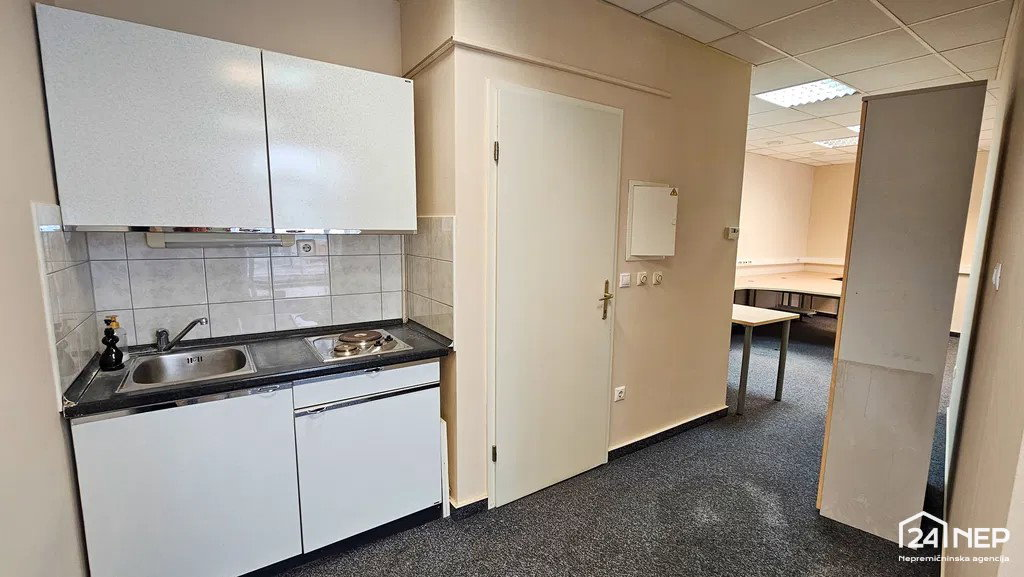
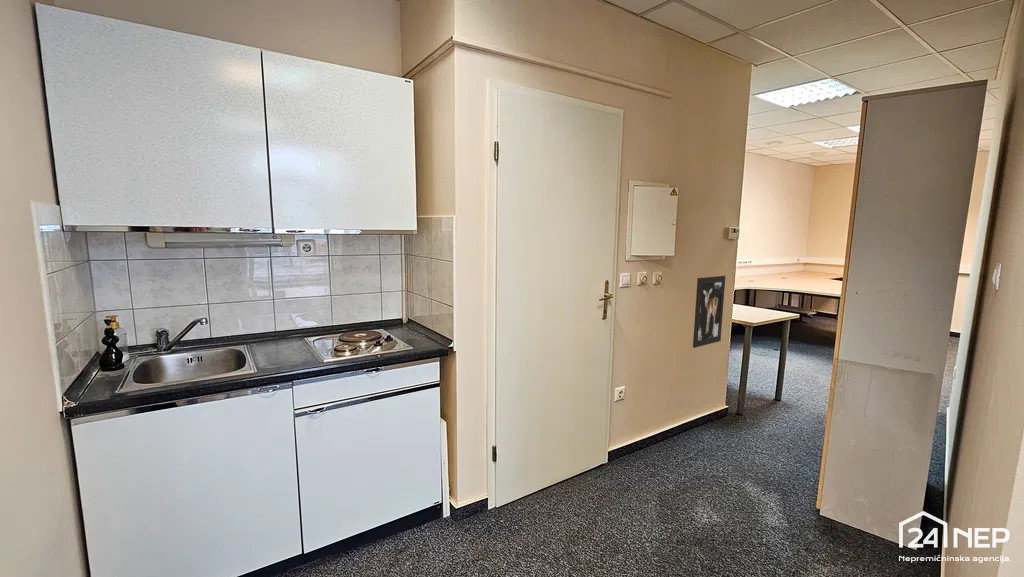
+ wall art [692,275,727,349]
